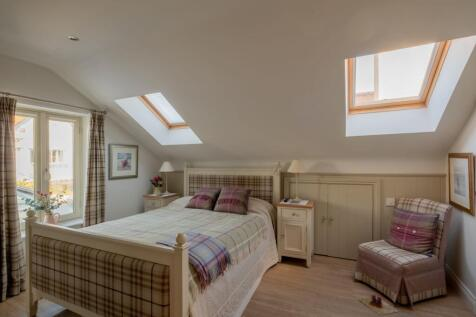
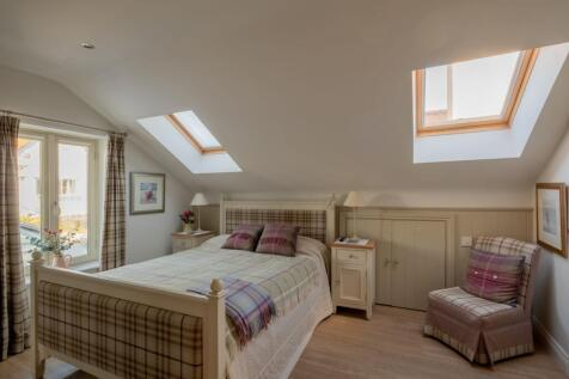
- slippers [358,294,398,317]
